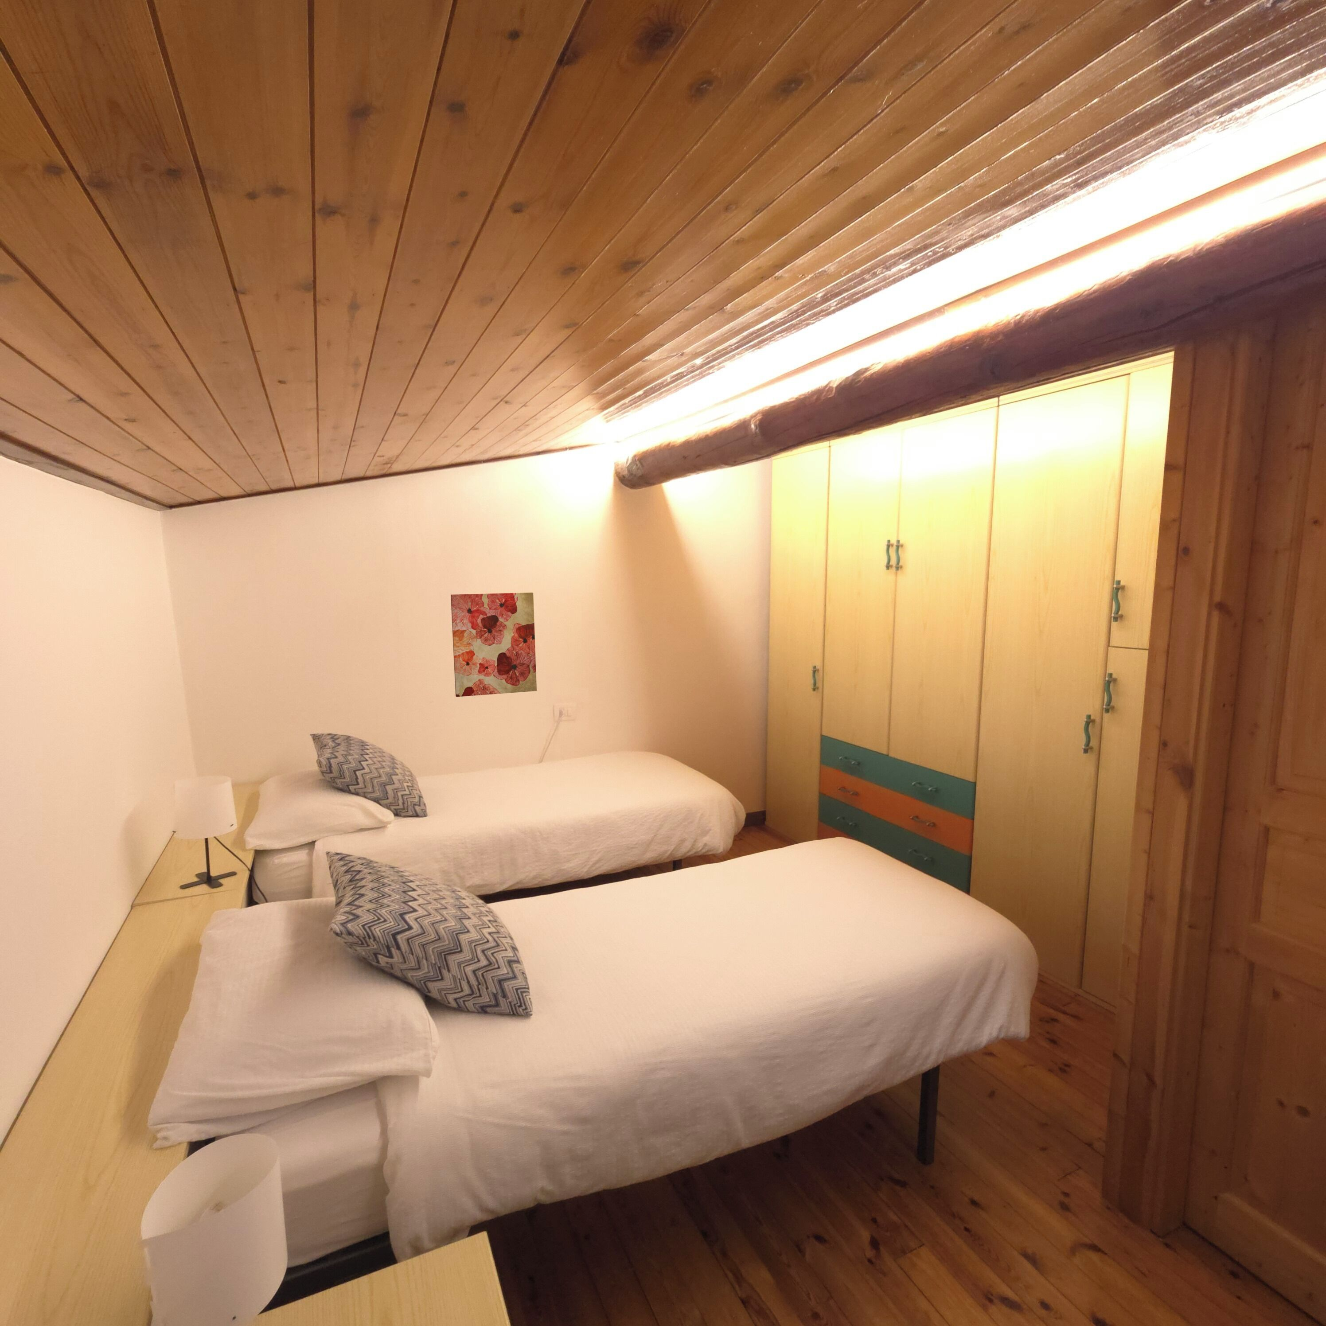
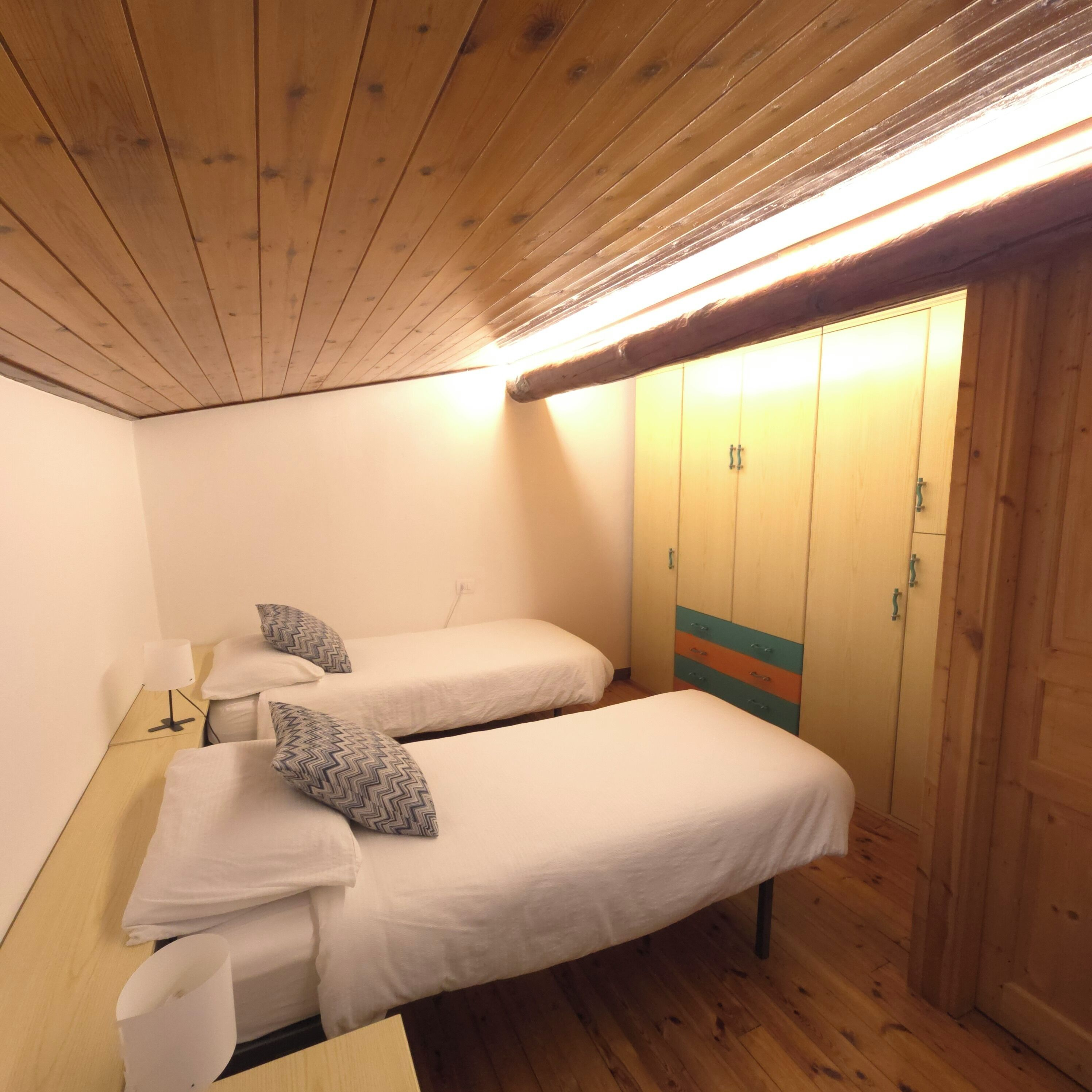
- wall art [450,593,537,697]
